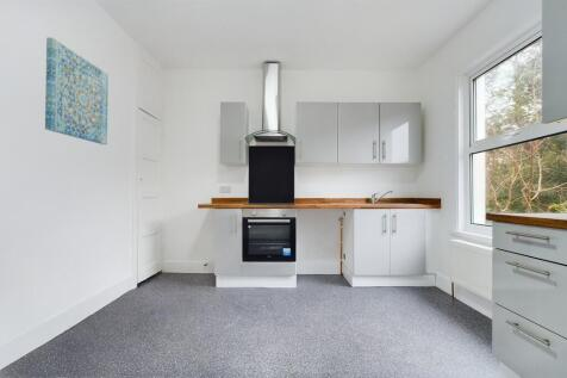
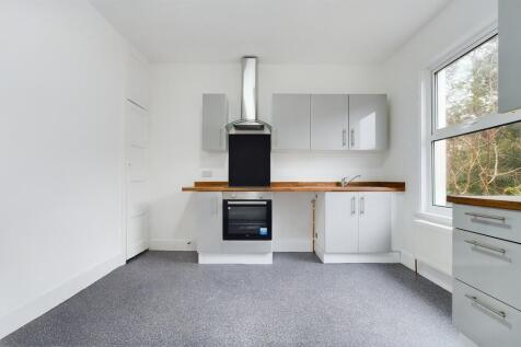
- wall art [44,37,110,145]
